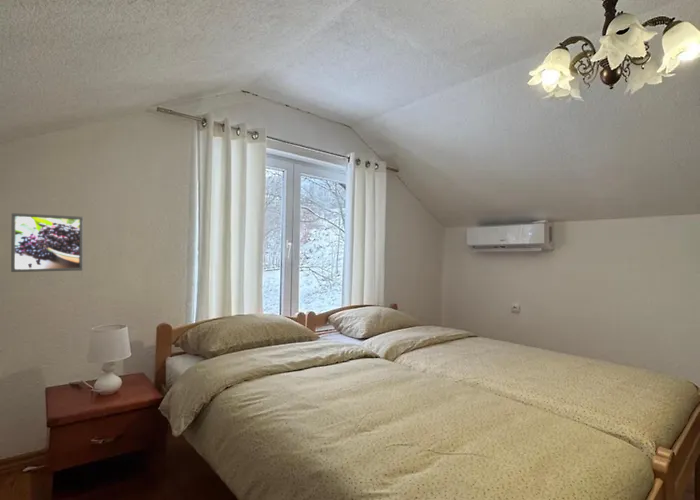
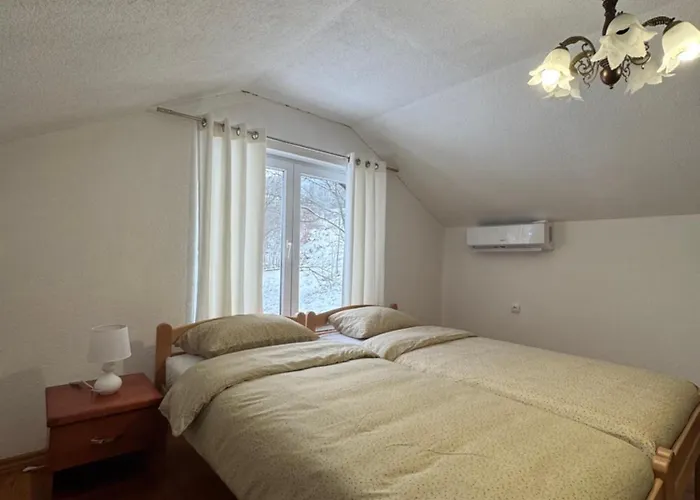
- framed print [10,212,84,273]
